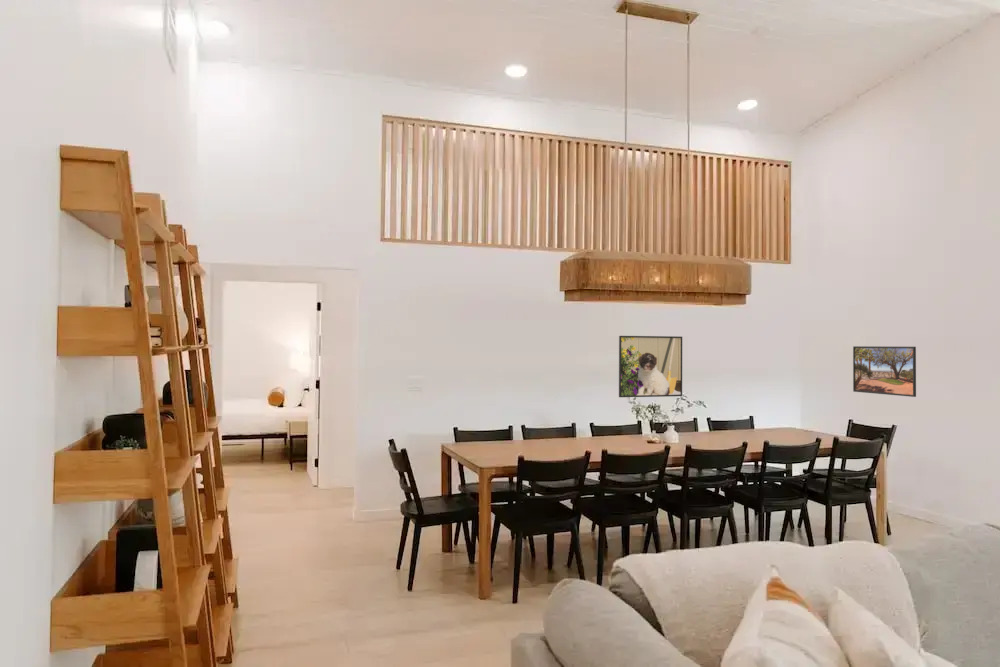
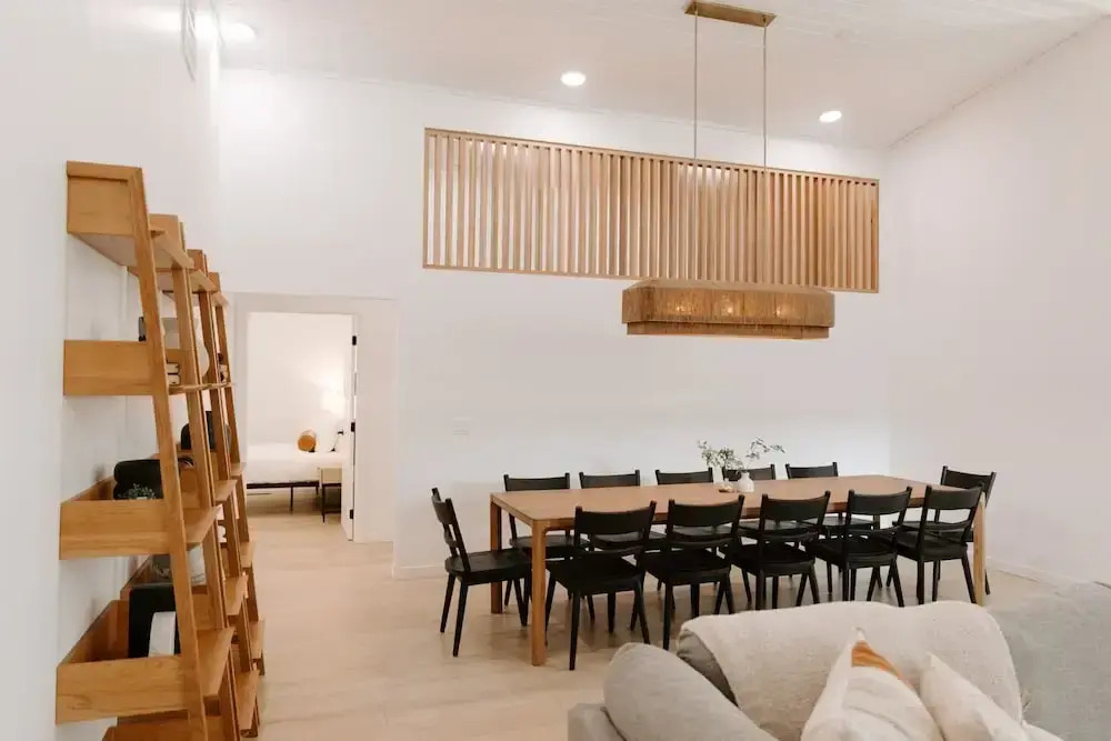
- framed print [852,345,917,398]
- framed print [618,335,683,398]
